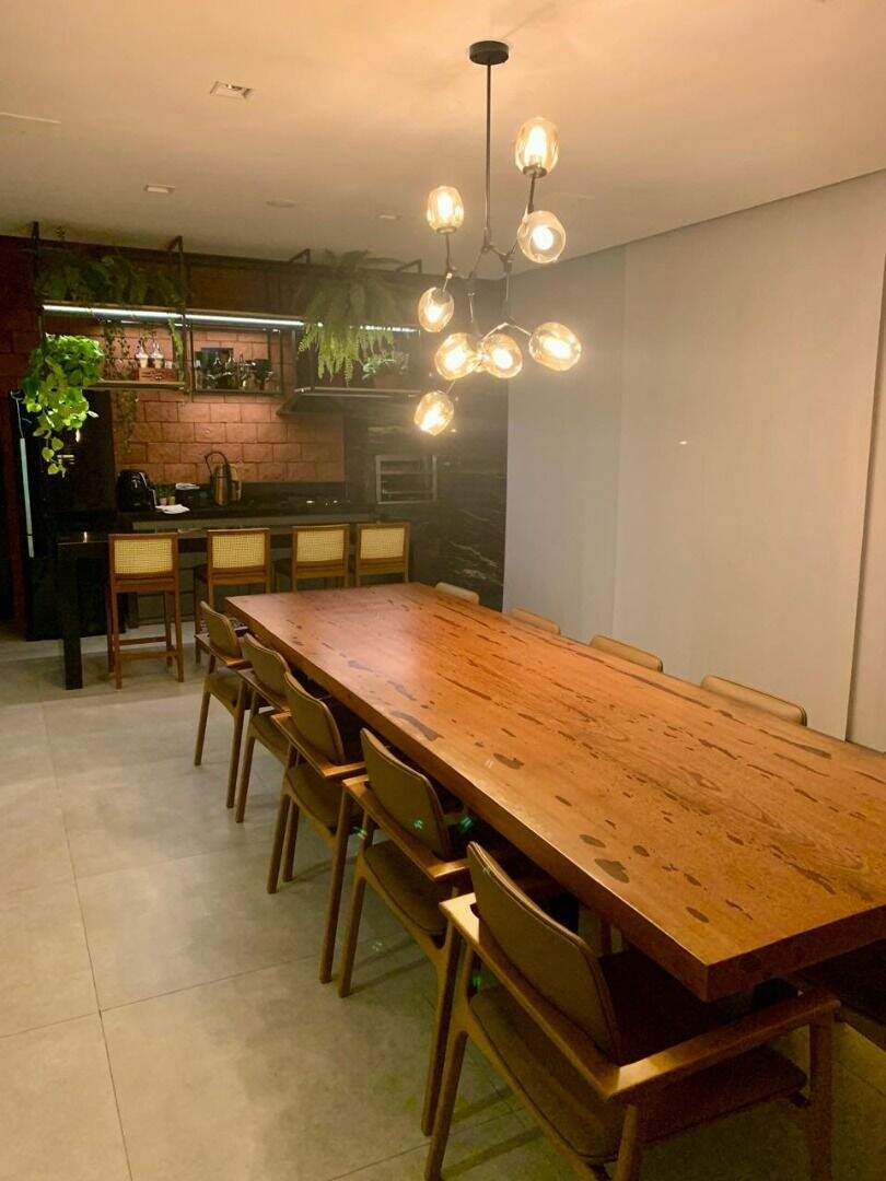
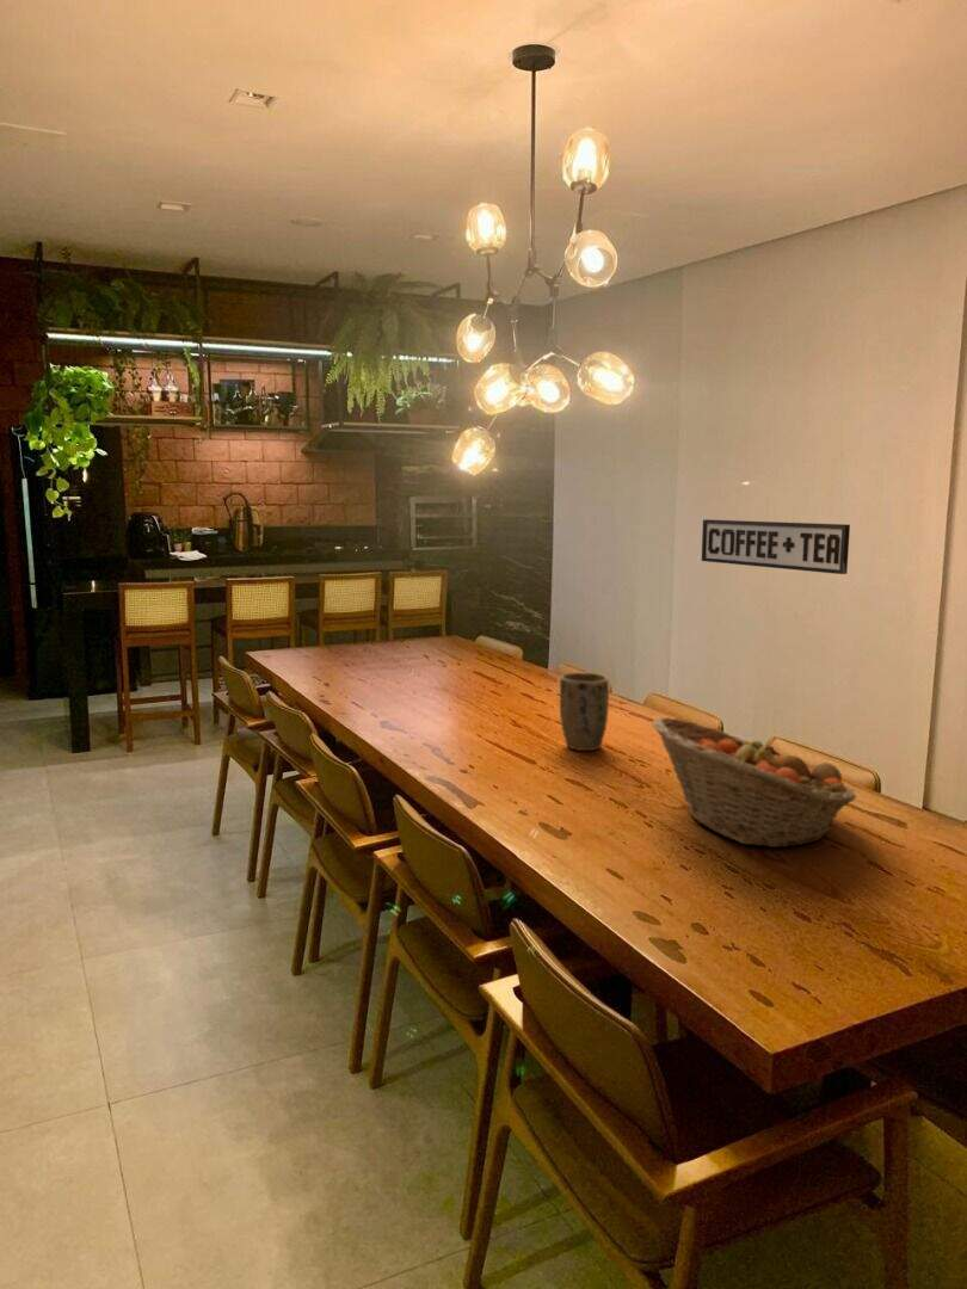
+ plant pot [559,671,610,752]
+ sign [701,518,851,575]
+ fruit basket [651,716,857,849]
